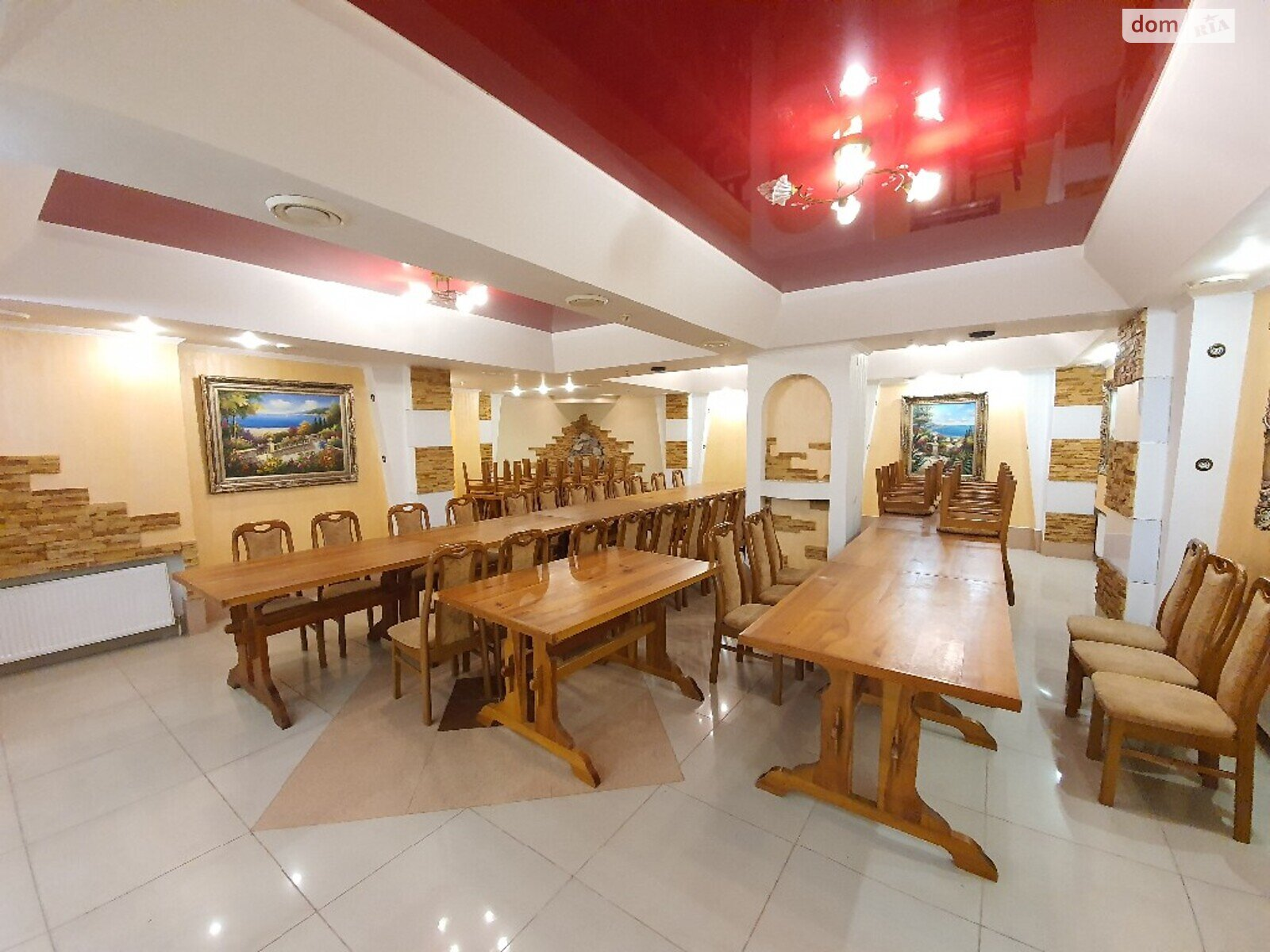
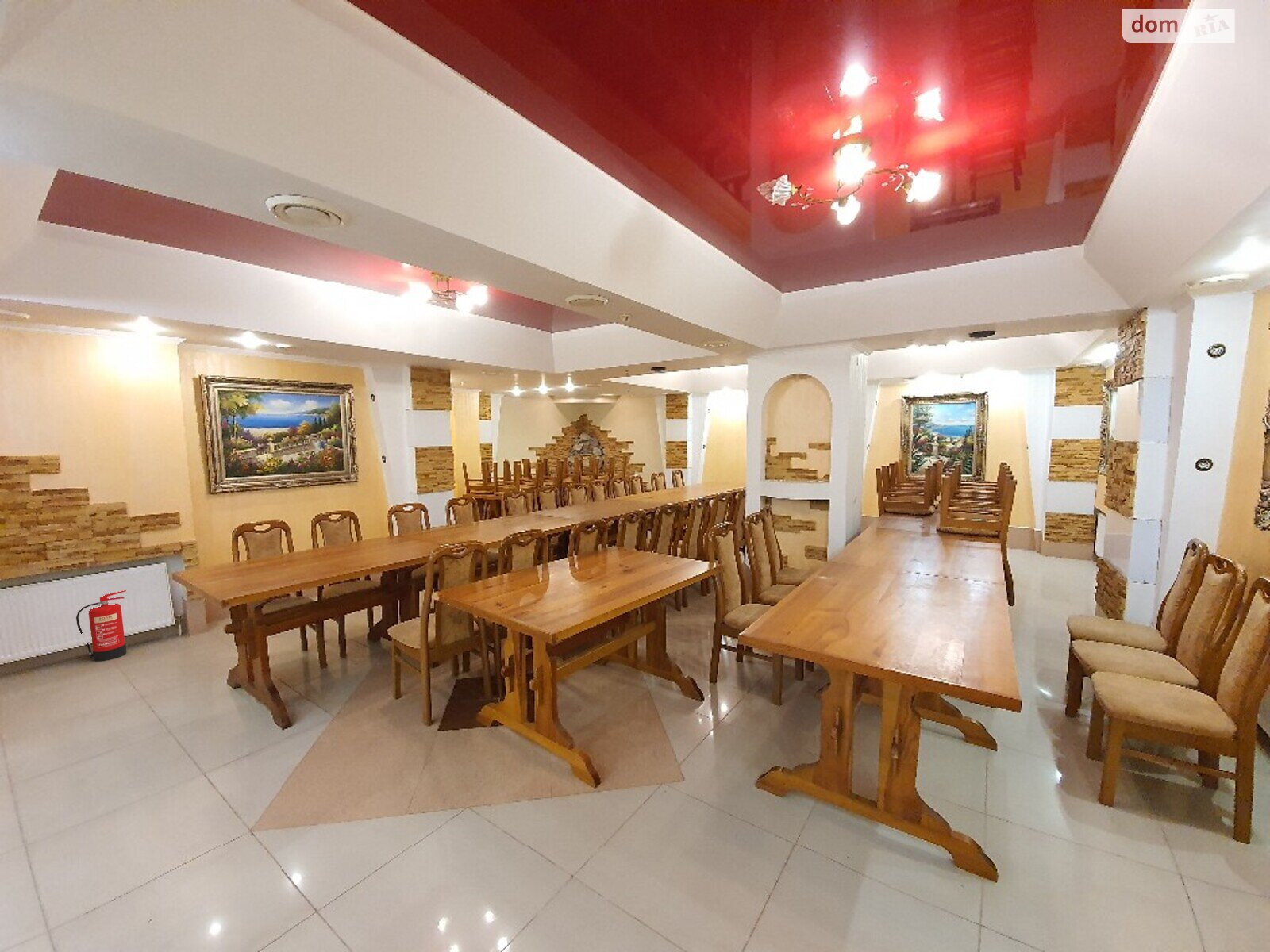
+ fire extinguisher [75,589,128,662]
